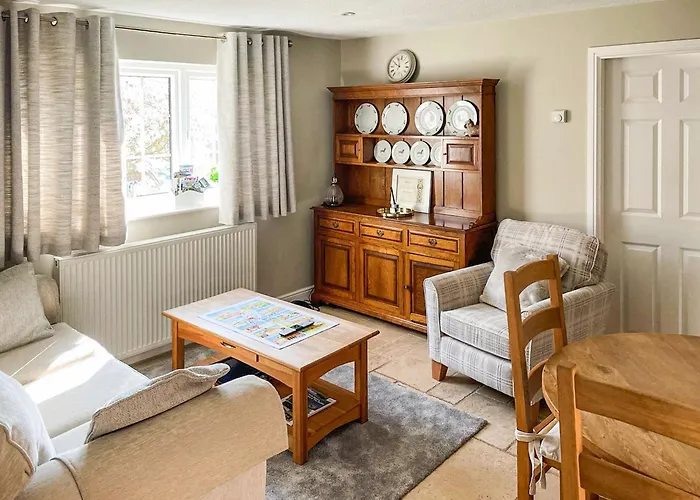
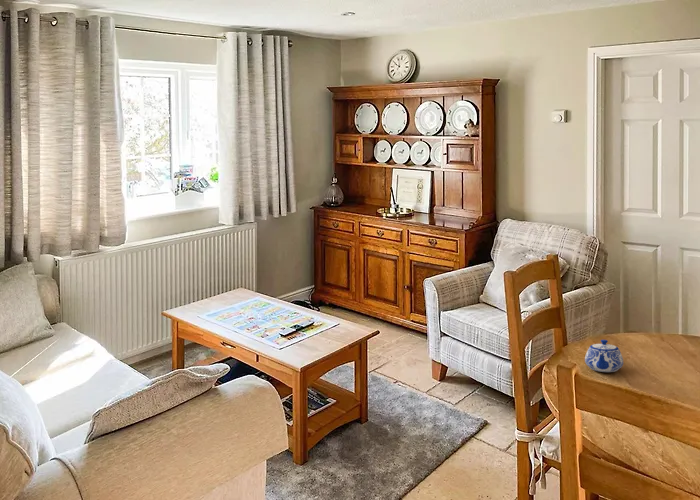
+ teapot [584,339,624,373]
